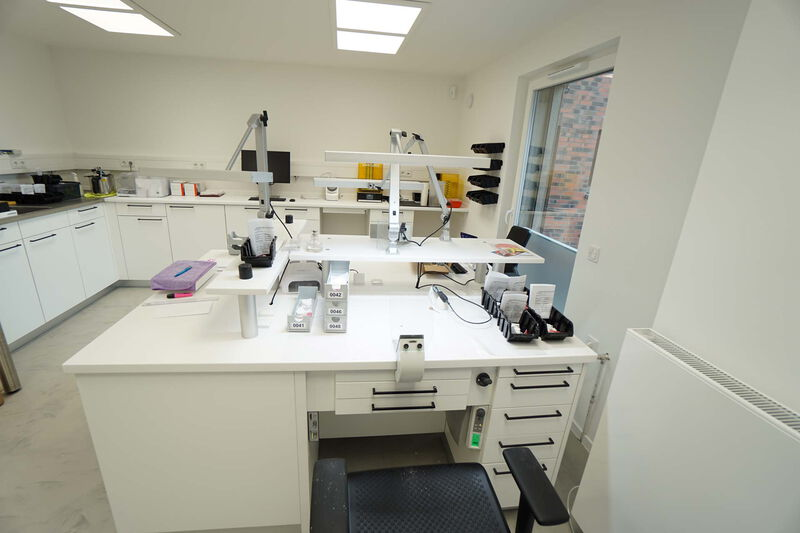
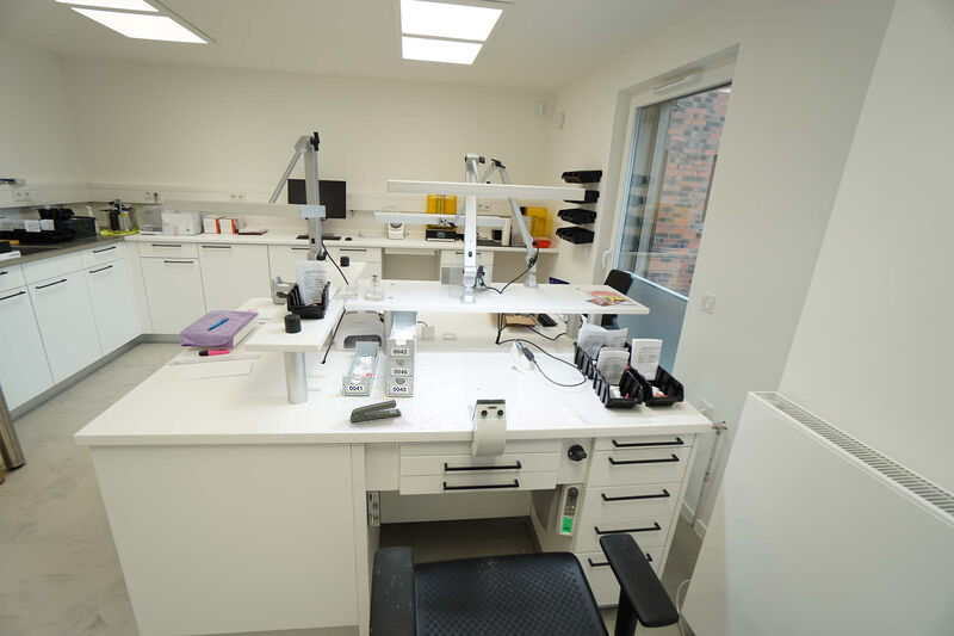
+ stapler [349,399,402,424]
